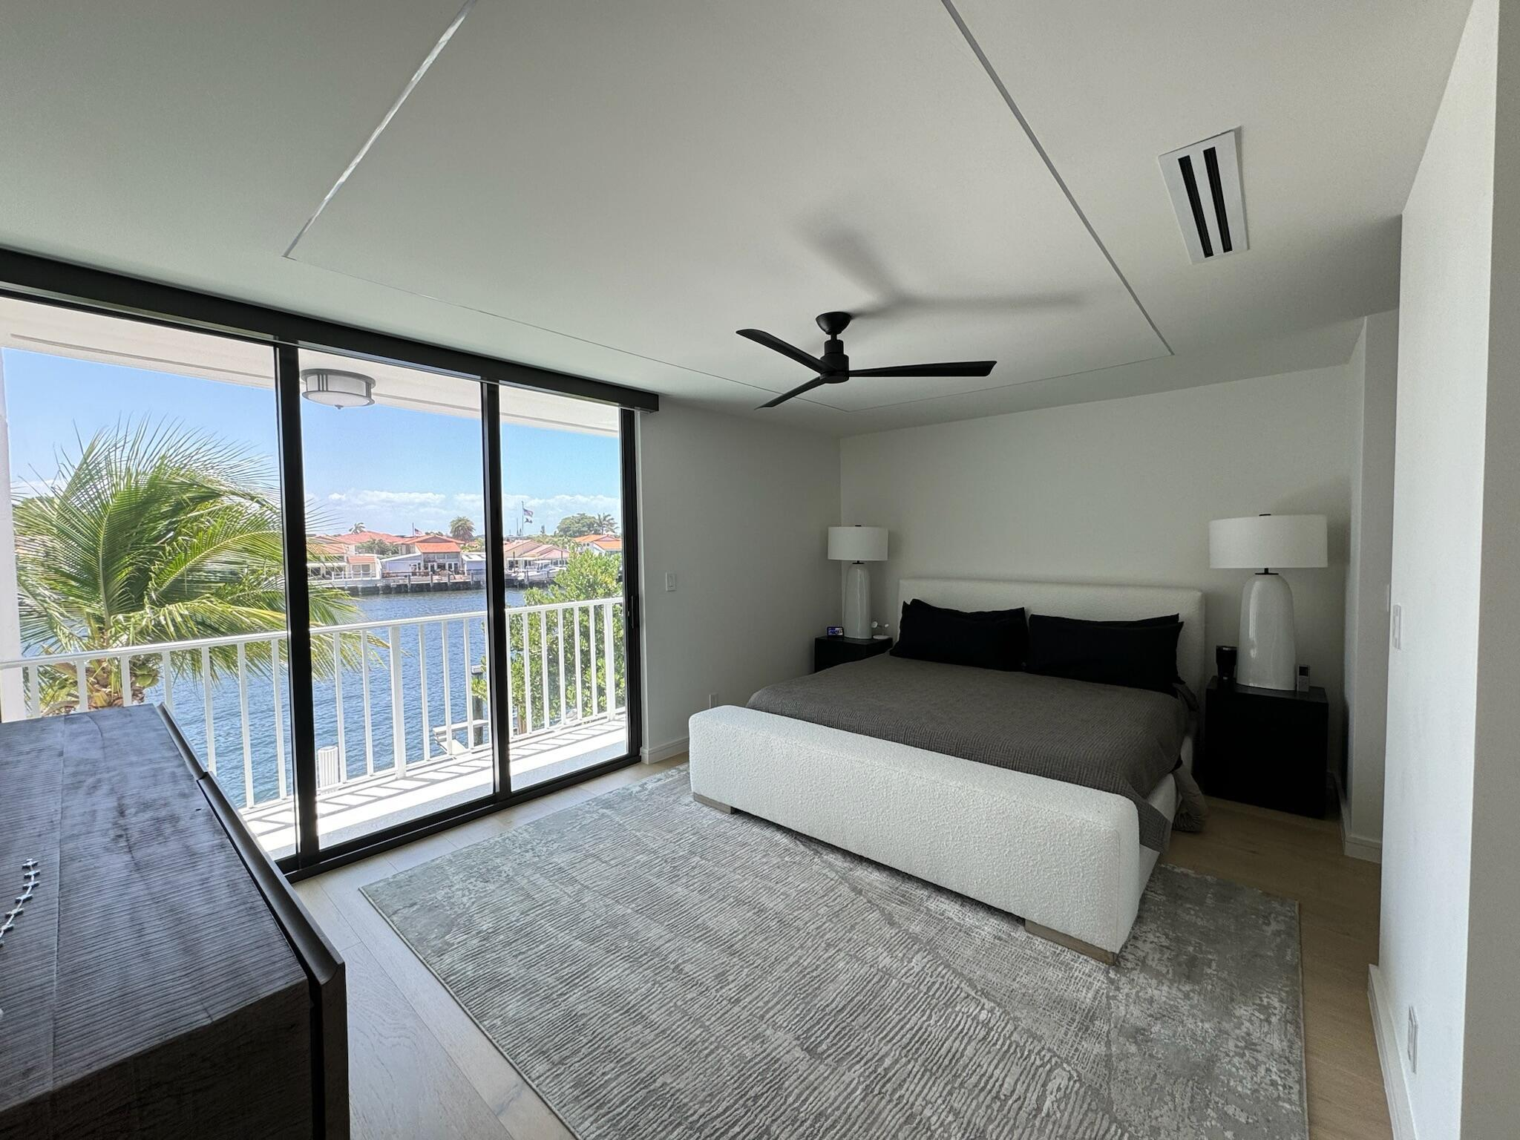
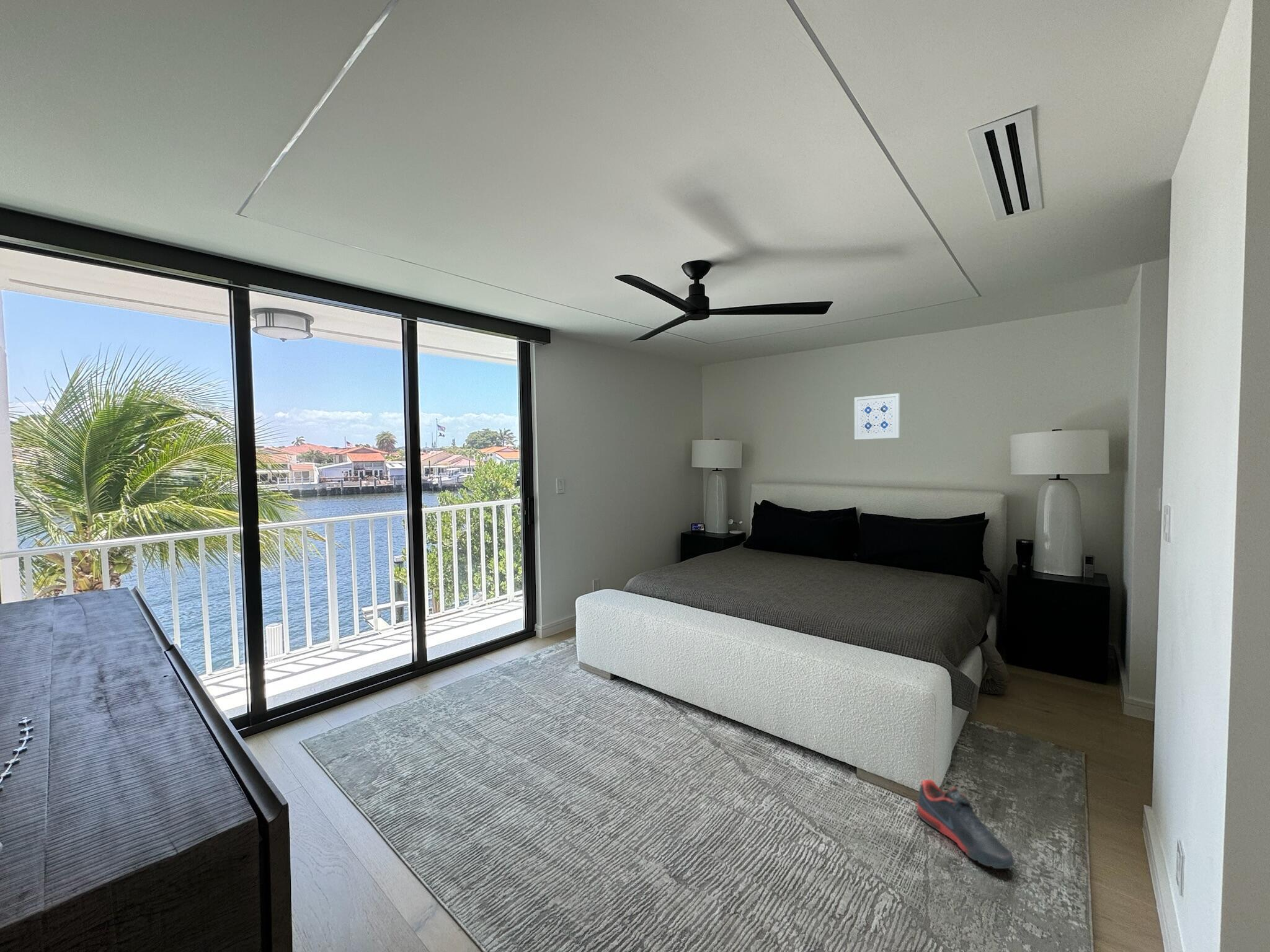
+ shoe [916,779,1016,869]
+ wall art [854,393,900,440]
